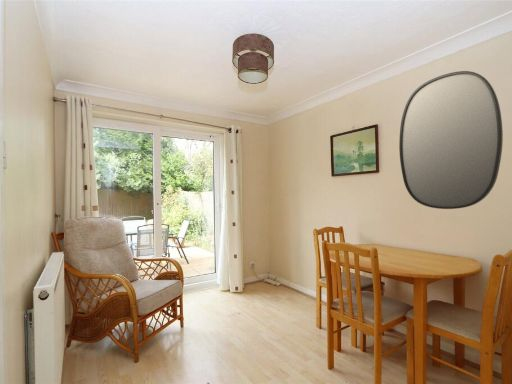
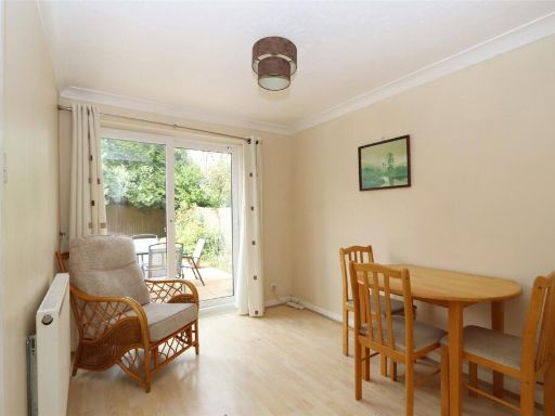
- home mirror [398,70,504,210]
